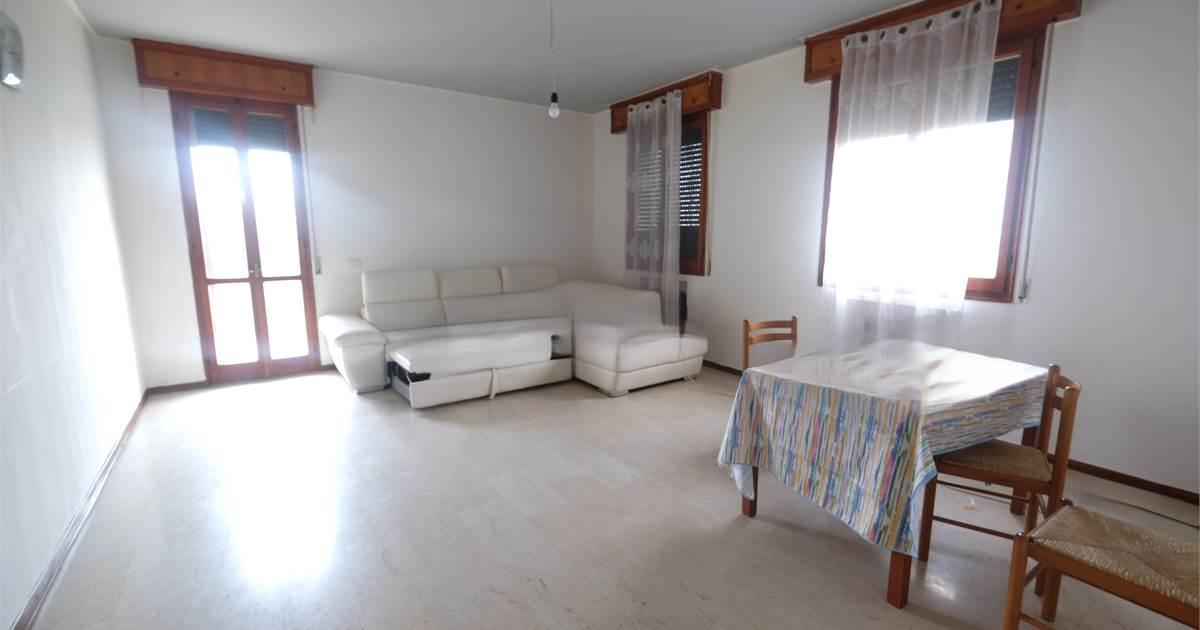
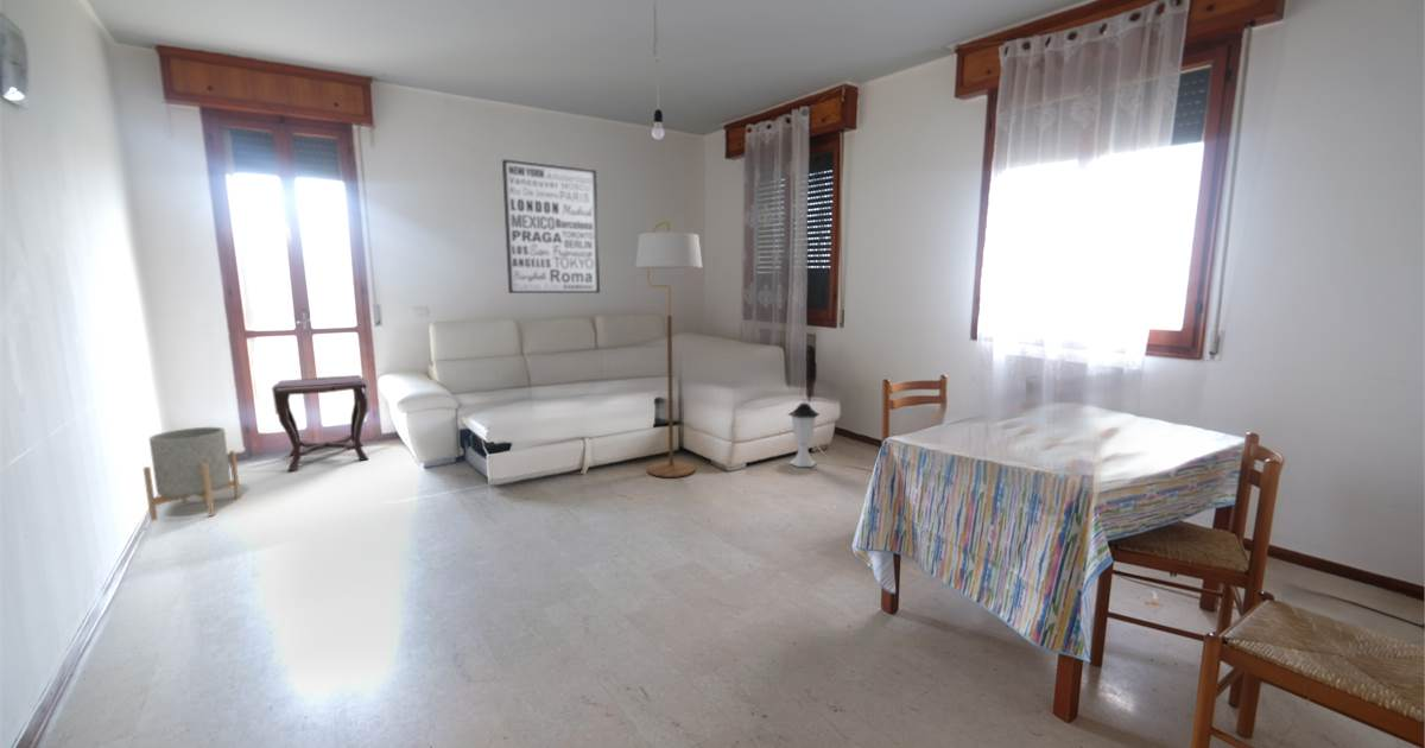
+ side table [271,374,372,473]
+ floor lamp [634,221,703,478]
+ wall art [501,158,601,294]
+ planter [142,426,241,521]
+ lantern [787,391,821,468]
